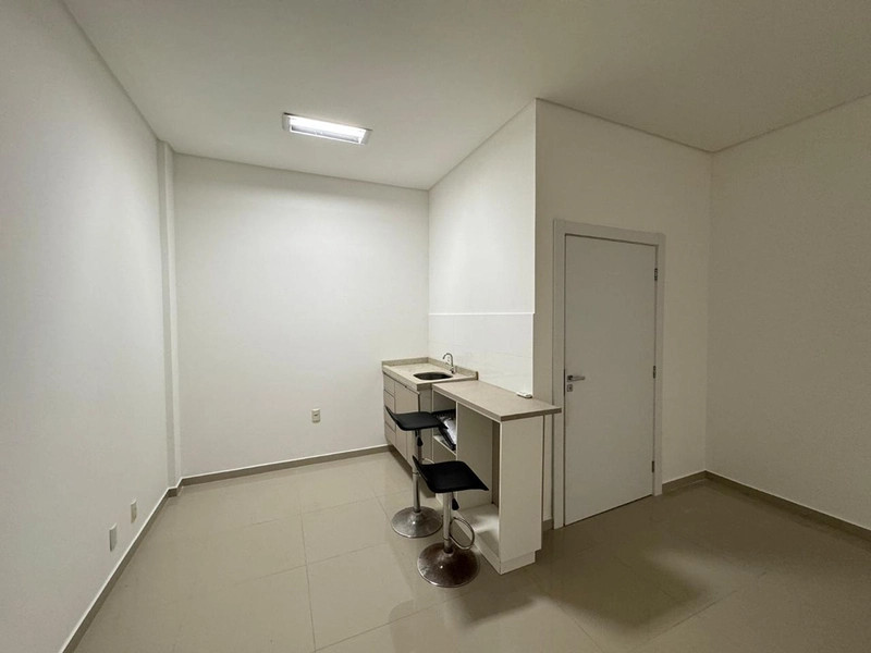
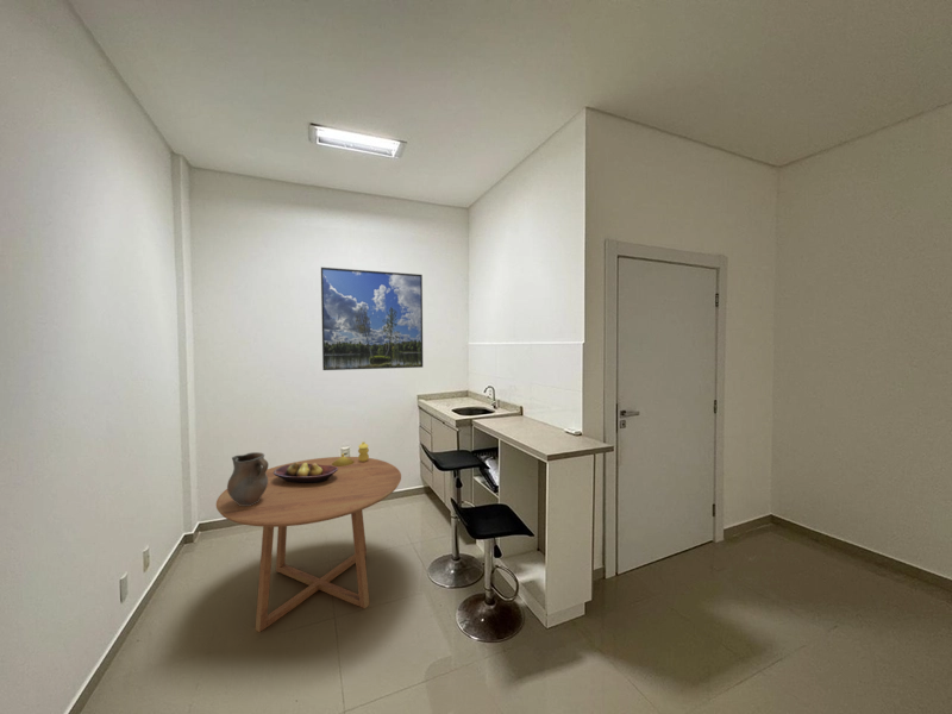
+ ceramic pitcher [226,451,270,506]
+ vase [332,440,370,466]
+ dining table [215,456,402,633]
+ fruit bowl [274,461,338,483]
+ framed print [320,267,424,371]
